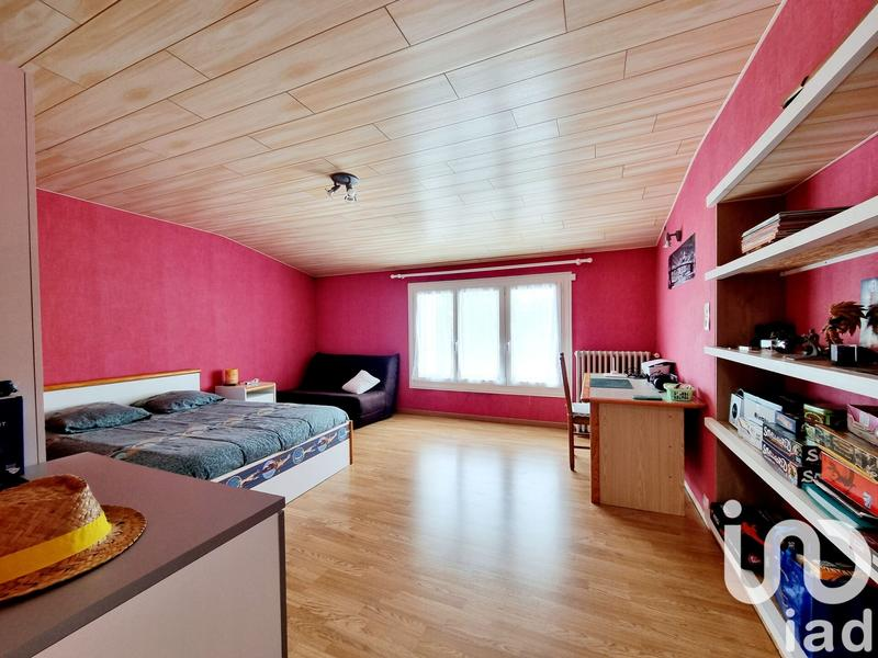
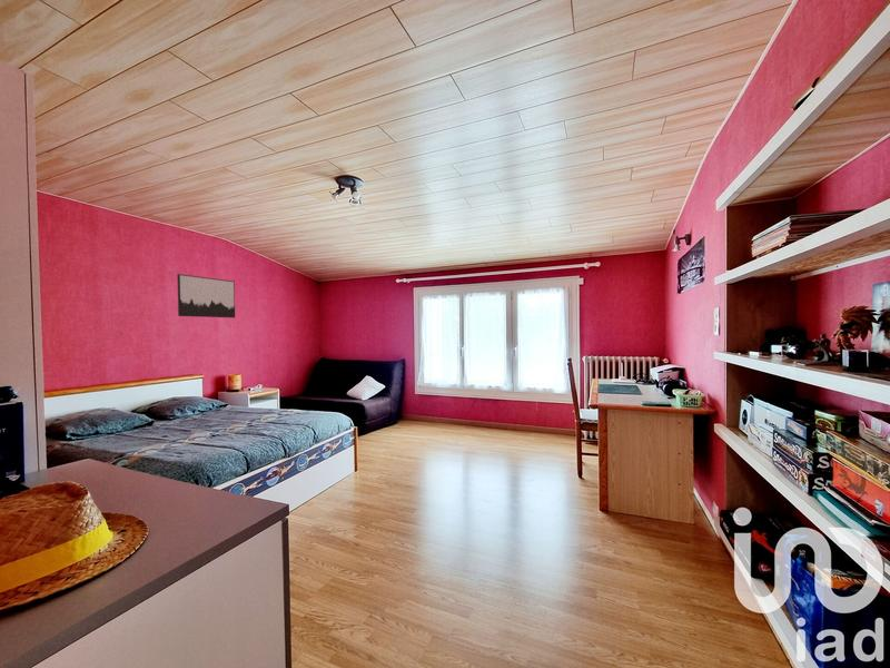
+ wall art [176,273,236,318]
